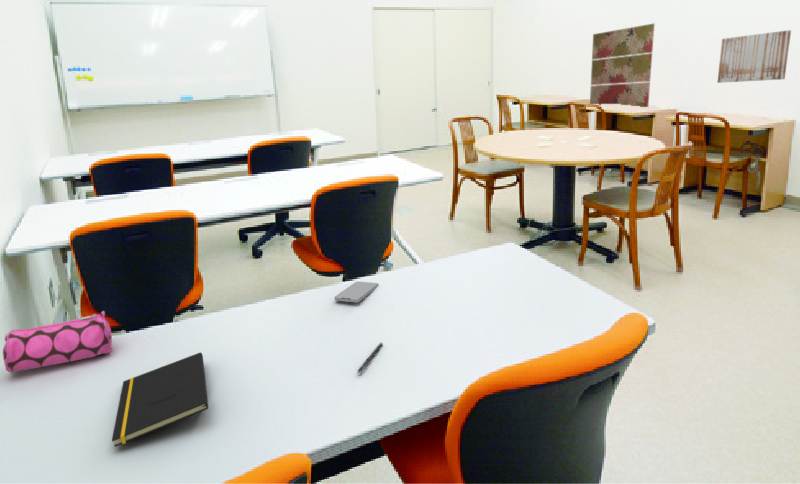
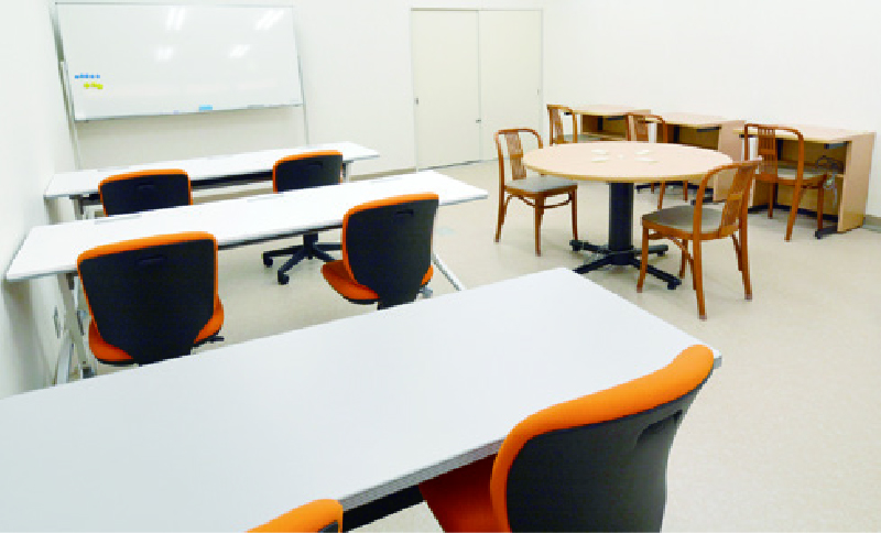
- smartphone [334,281,379,303]
- pencil case [2,310,113,373]
- wall art [589,23,655,108]
- notepad [111,351,209,448]
- wall art [716,29,792,84]
- pen [357,342,384,374]
